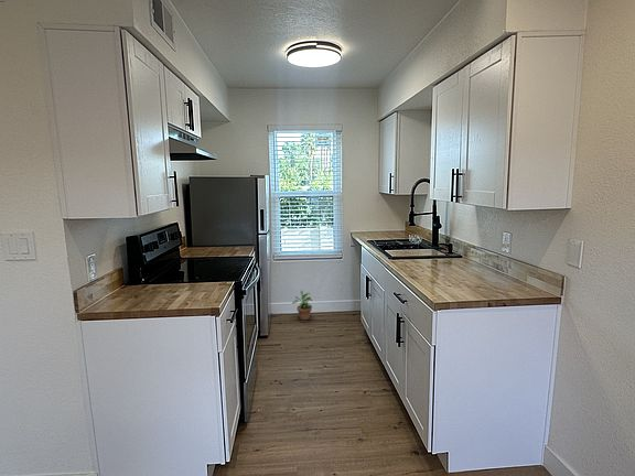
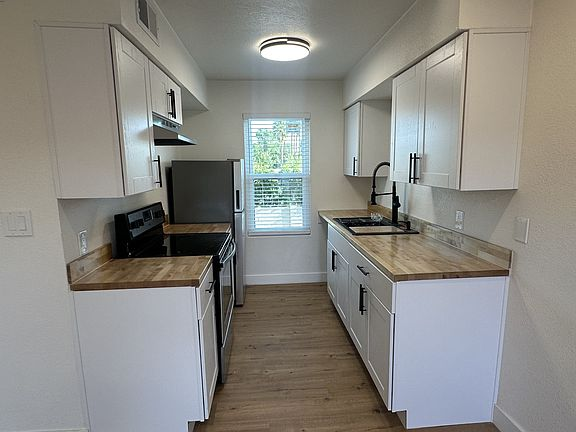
- potted plant [291,290,313,321]
